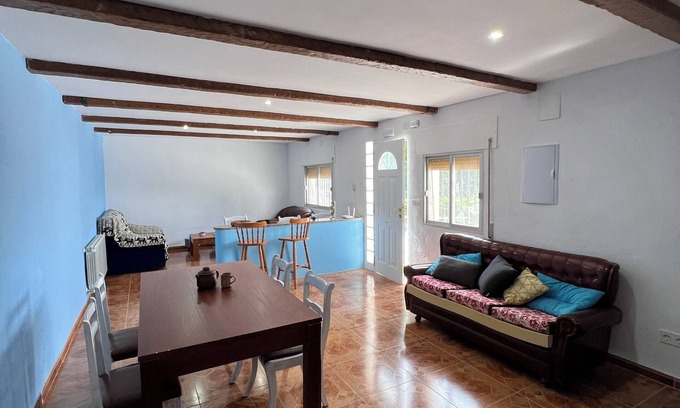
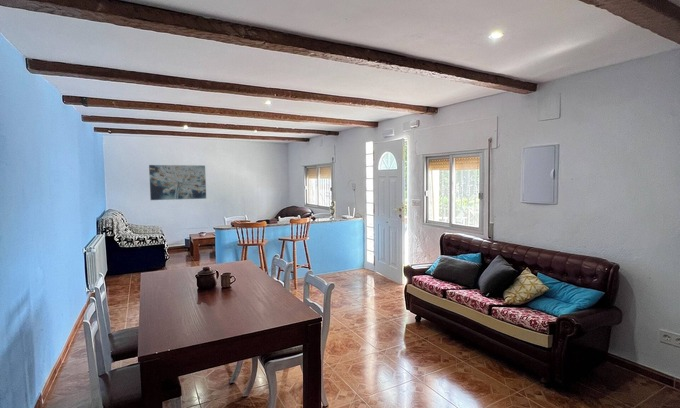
+ wall art [148,164,207,201]
